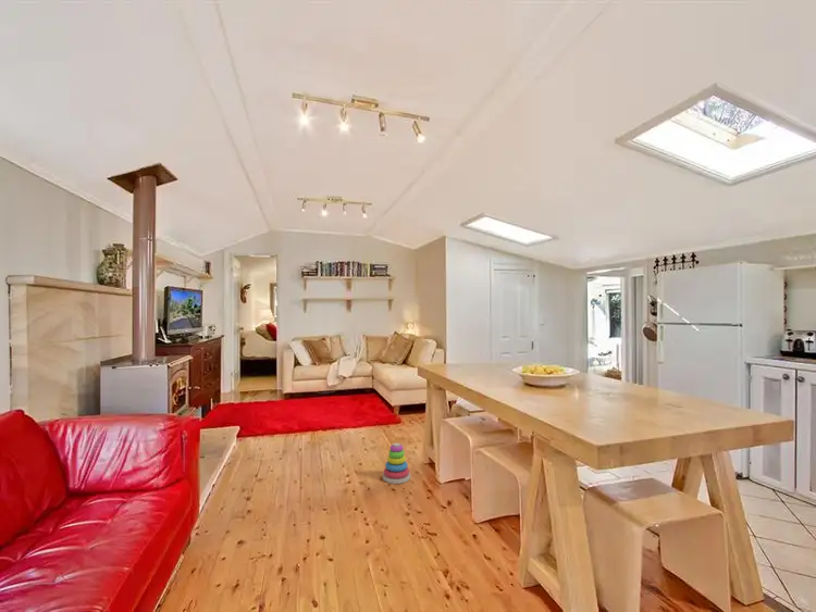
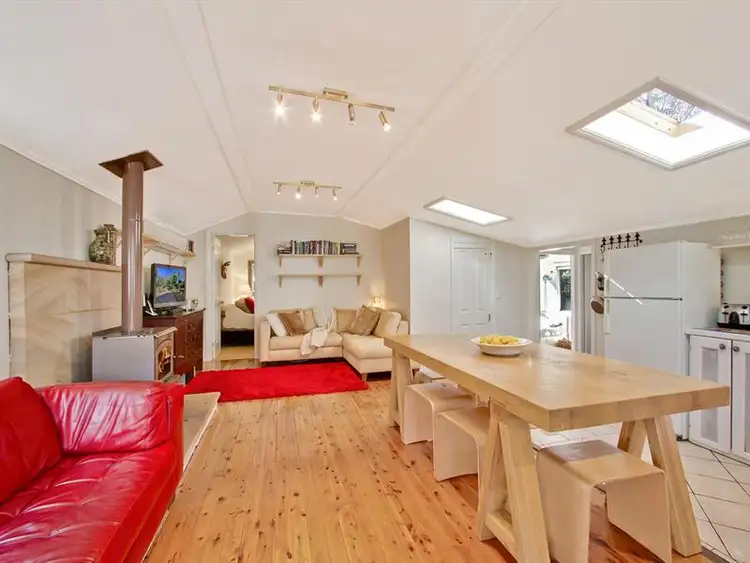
- stacking toy [382,442,411,485]
